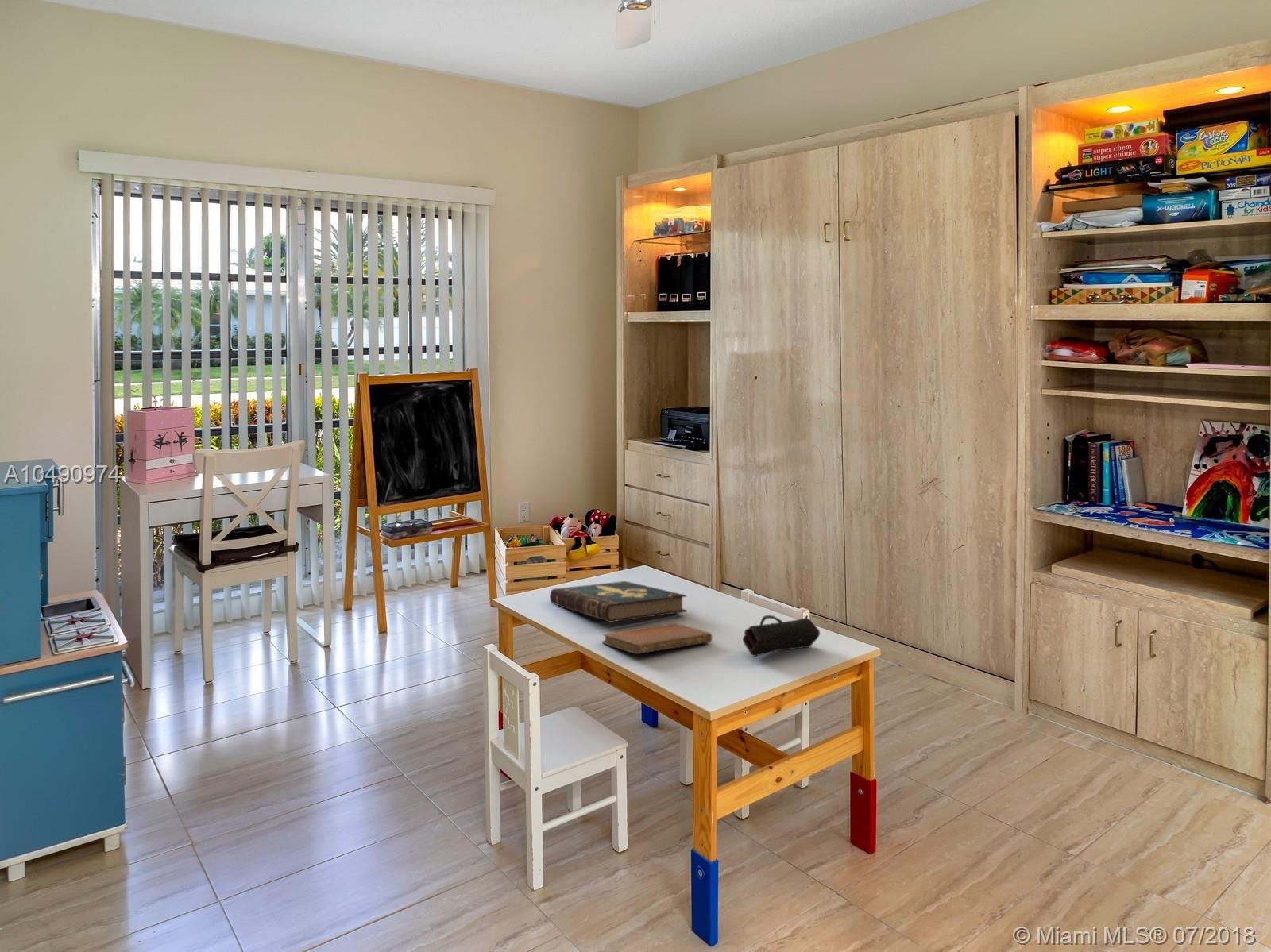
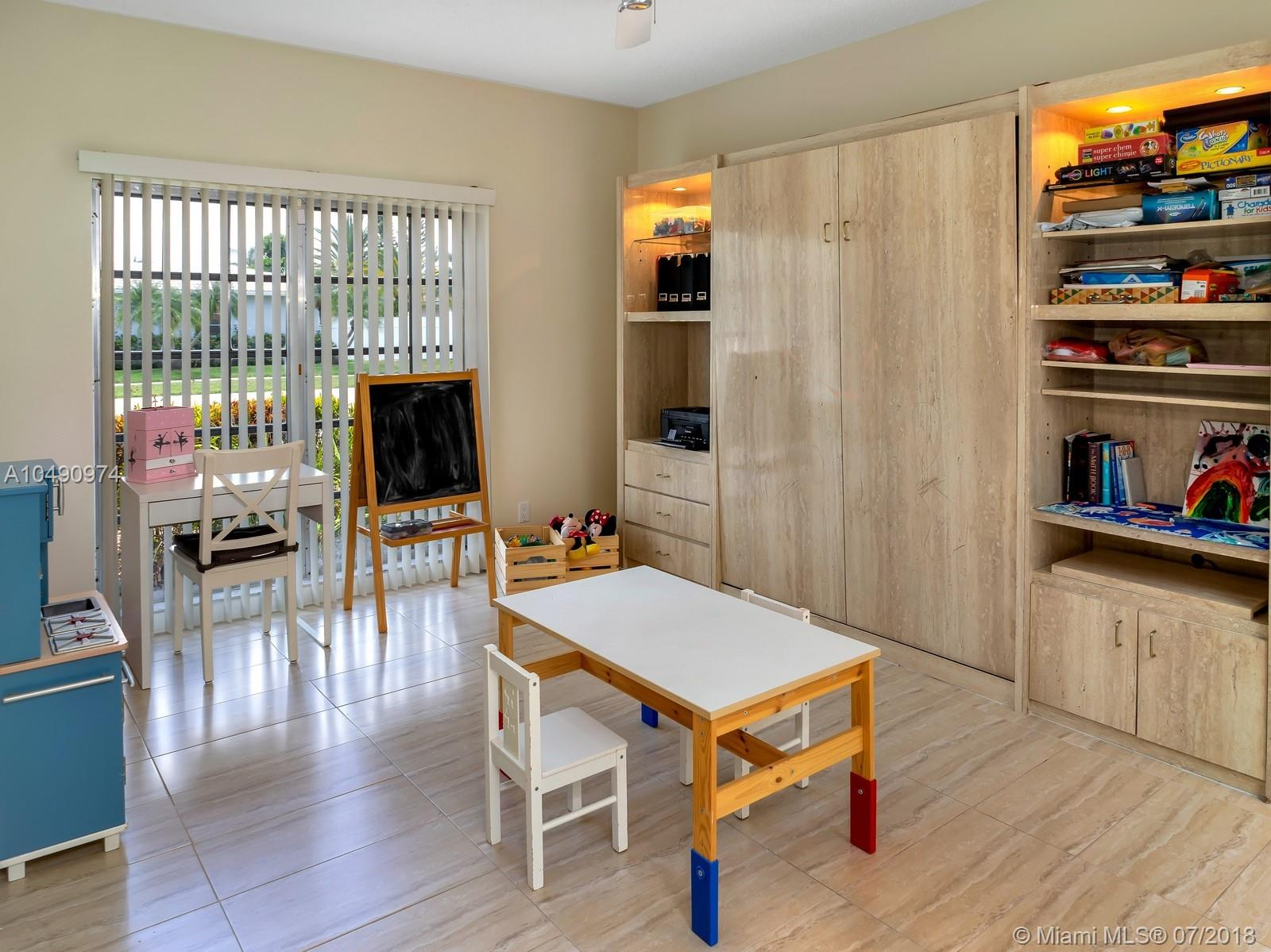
- book [549,580,687,623]
- notebook [602,622,713,655]
- pencil case [742,615,821,657]
